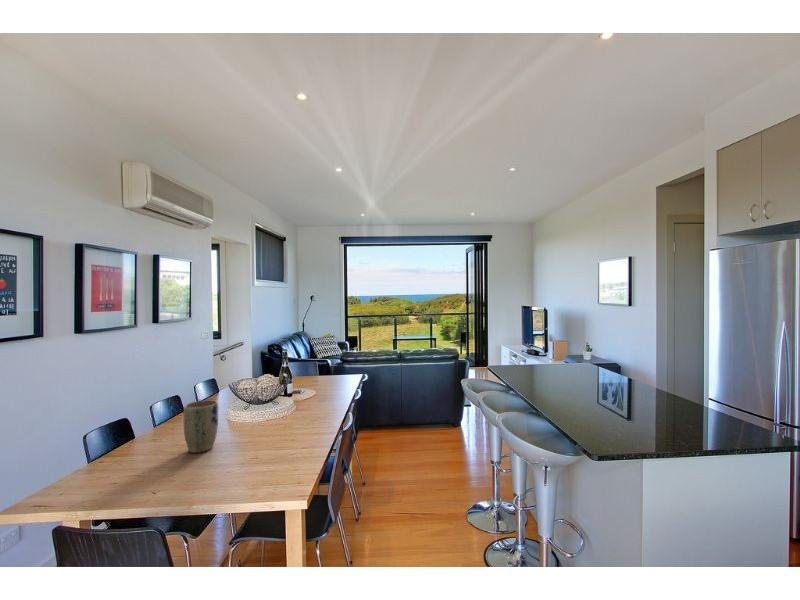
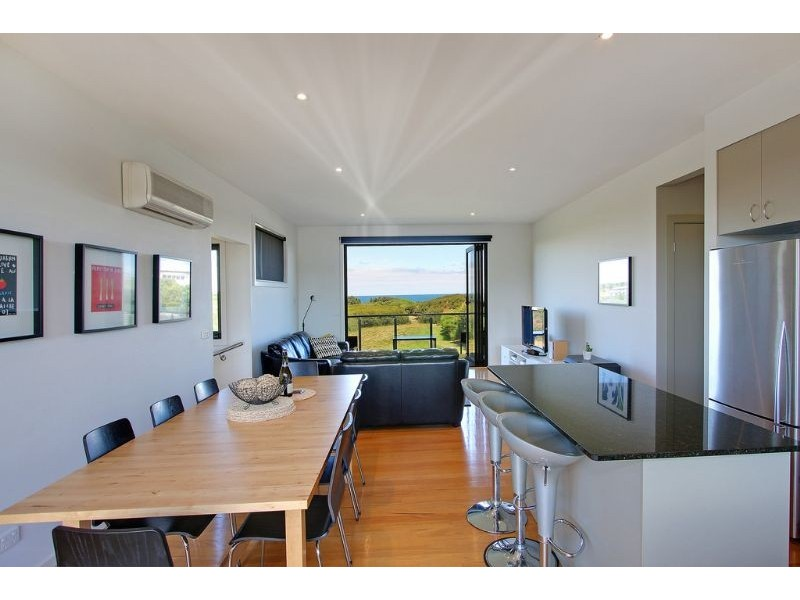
- plant pot [182,399,219,454]
